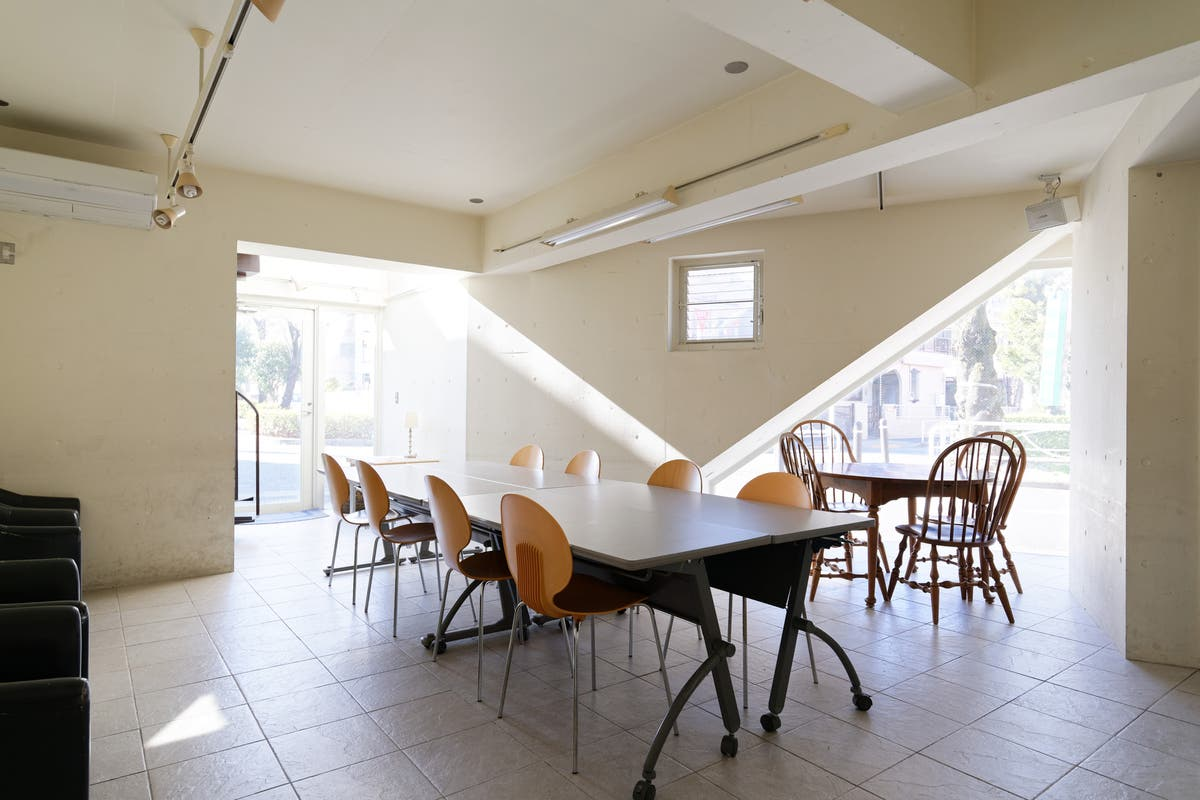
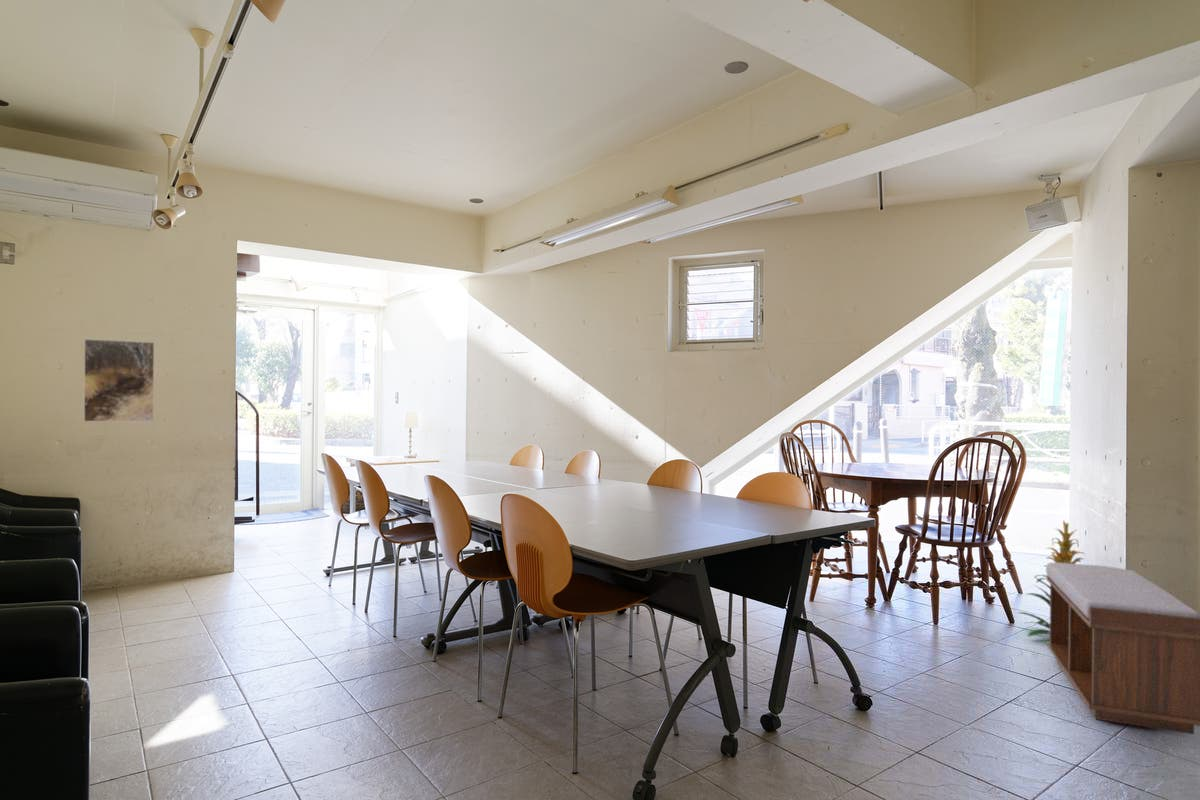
+ bench [1045,562,1200,735]
+ indoor plant [1017,519,1087,638]
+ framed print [83,338,155,423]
